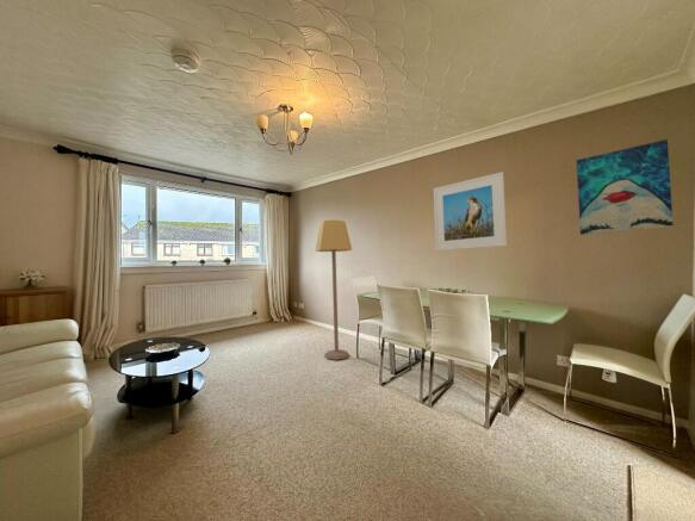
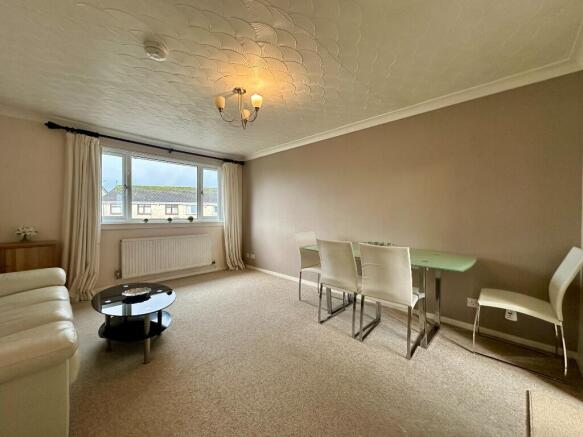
- wall art [575,138,675,236]
- lamp [314,219,353,361]
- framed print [433,170,508,252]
